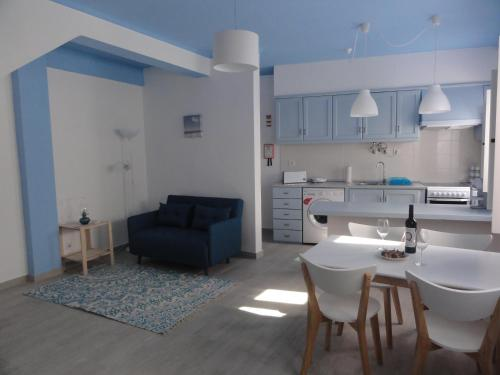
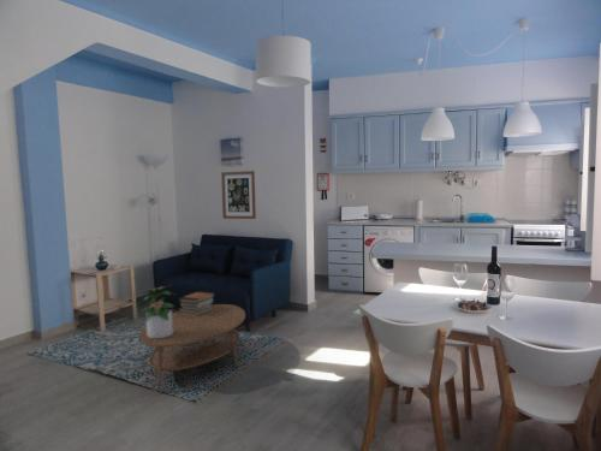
+ potted plant [135,284,178,338]
+ wall art [220,170,257,220]
+ coffee table [138,303,246,392]
+ book stack [177,290,216,316]
